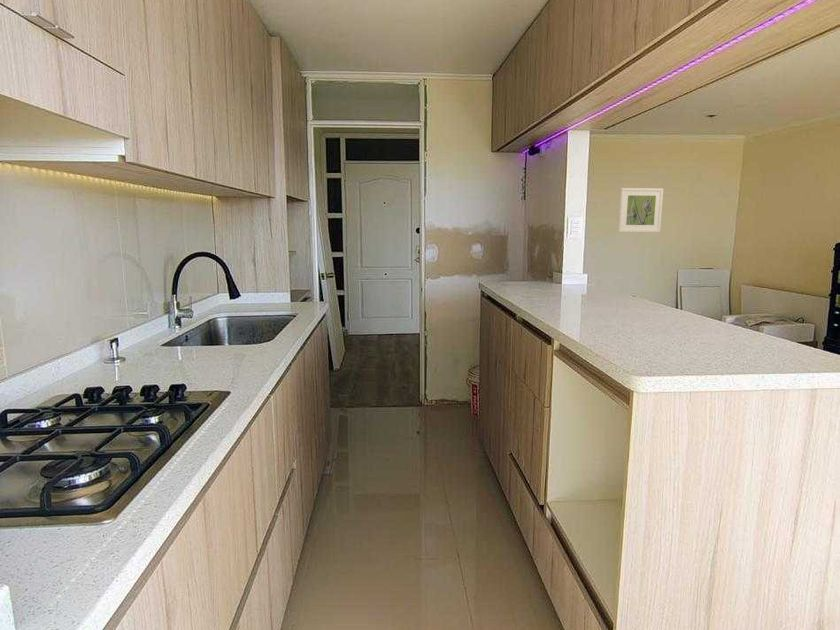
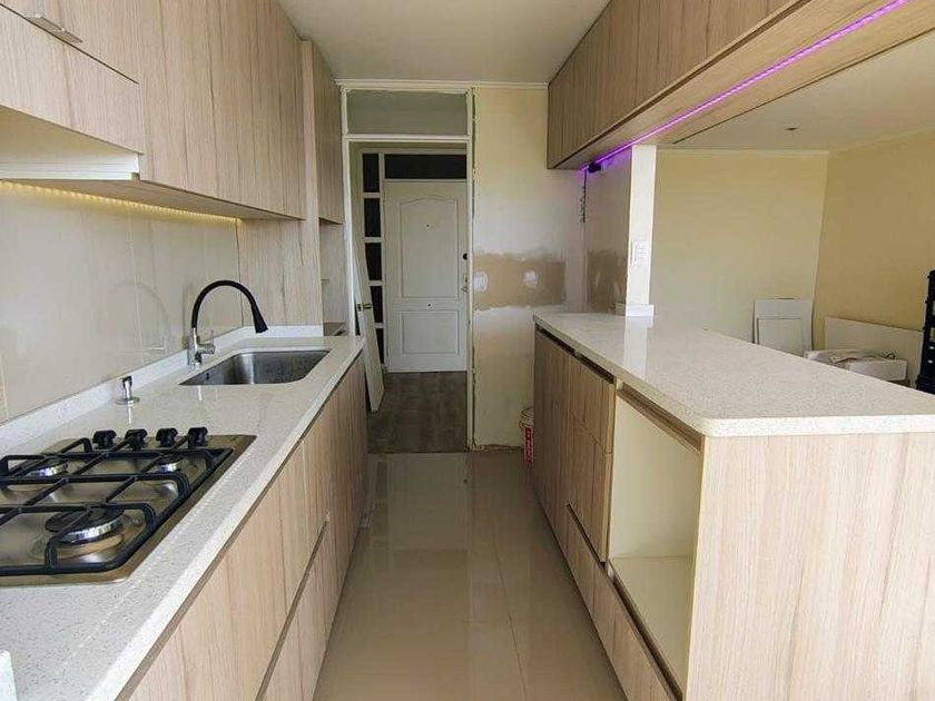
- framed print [617,187,664,233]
